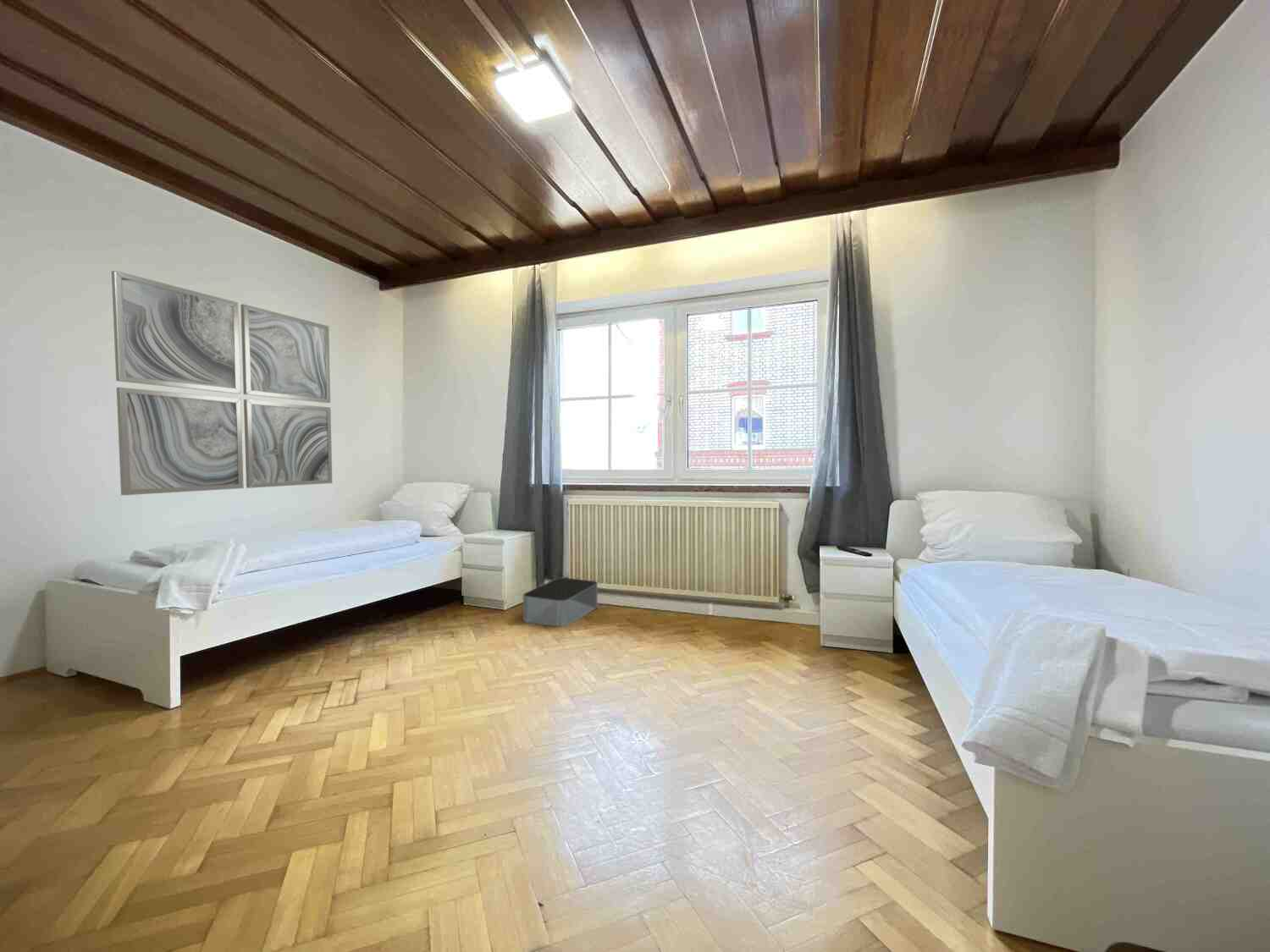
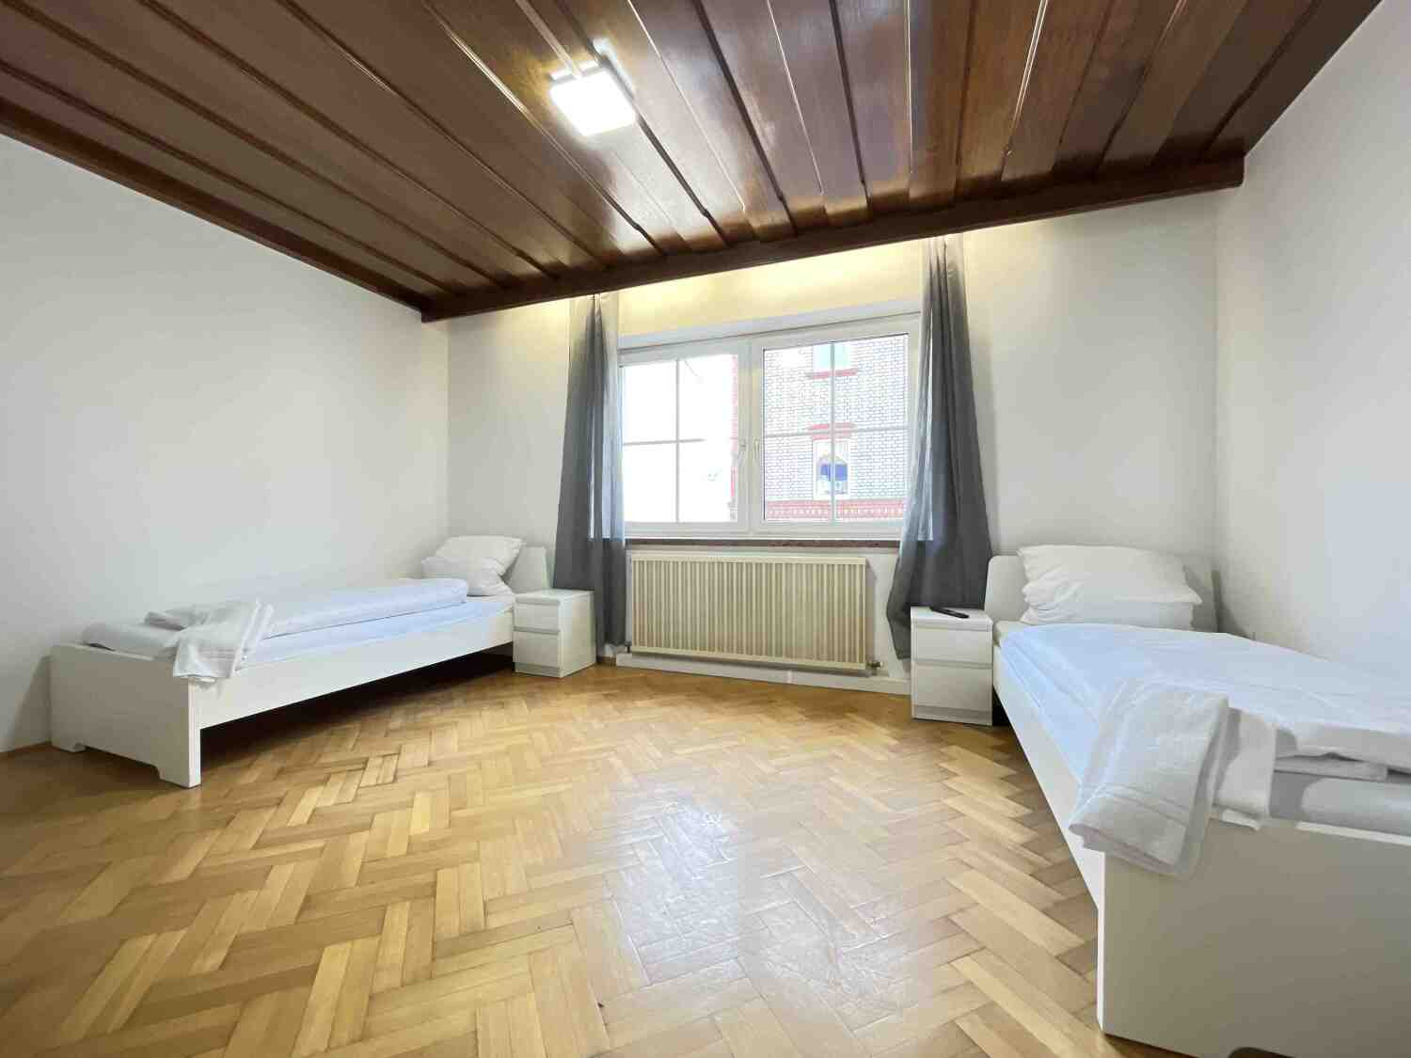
- storage bin [522,577,599,627]
- wall art [111,270,333,496]
